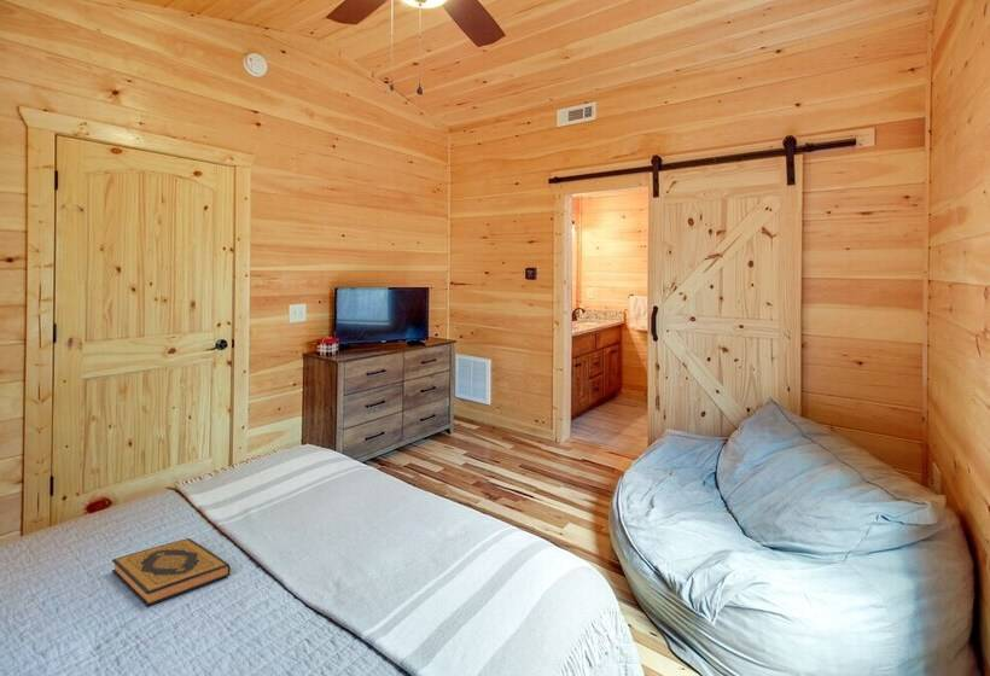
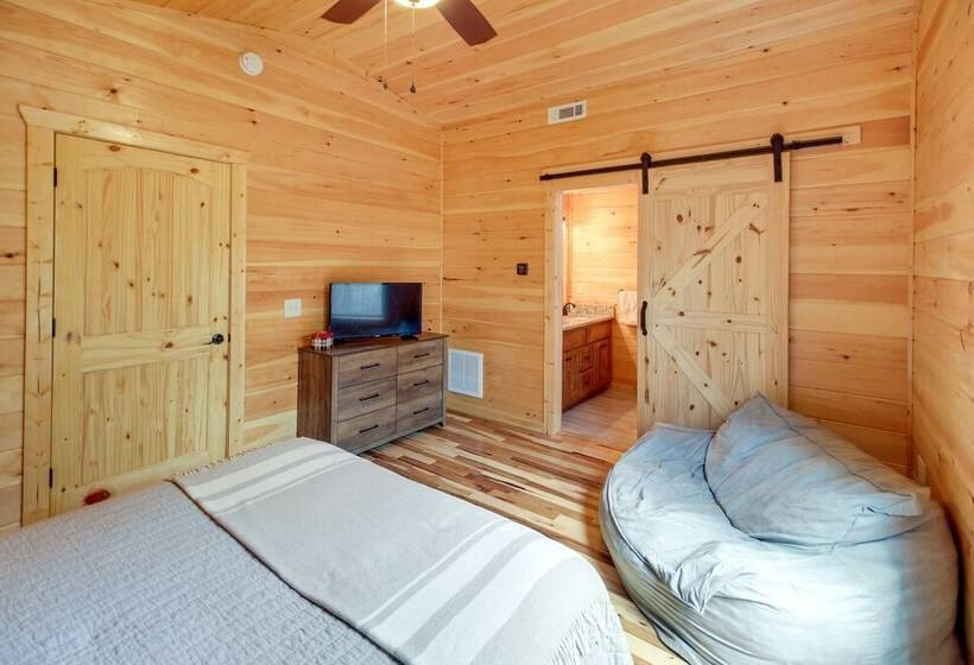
- hardback book [111,537,232,607]
